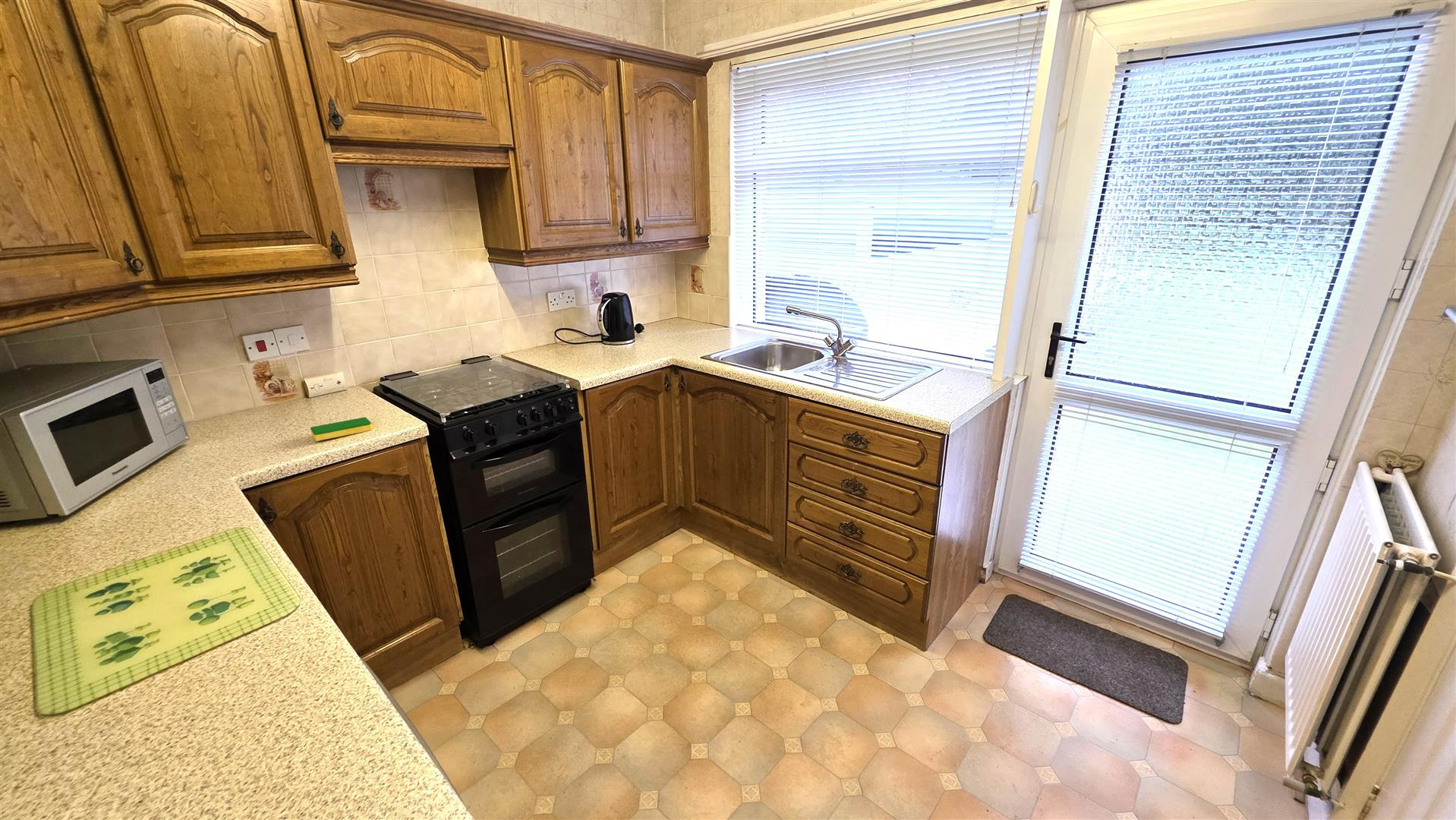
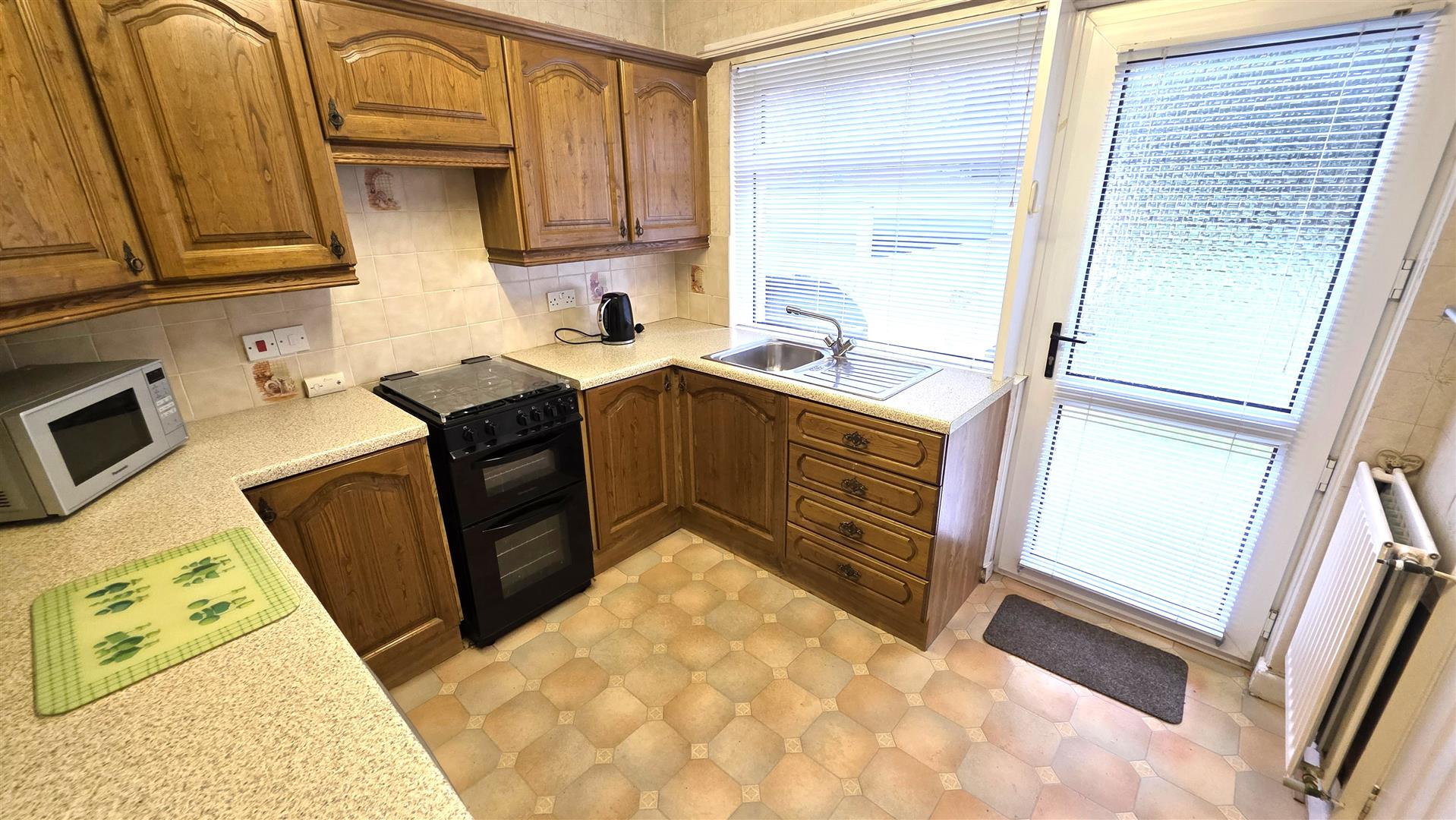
- dish sponge [310,417,373,442]
